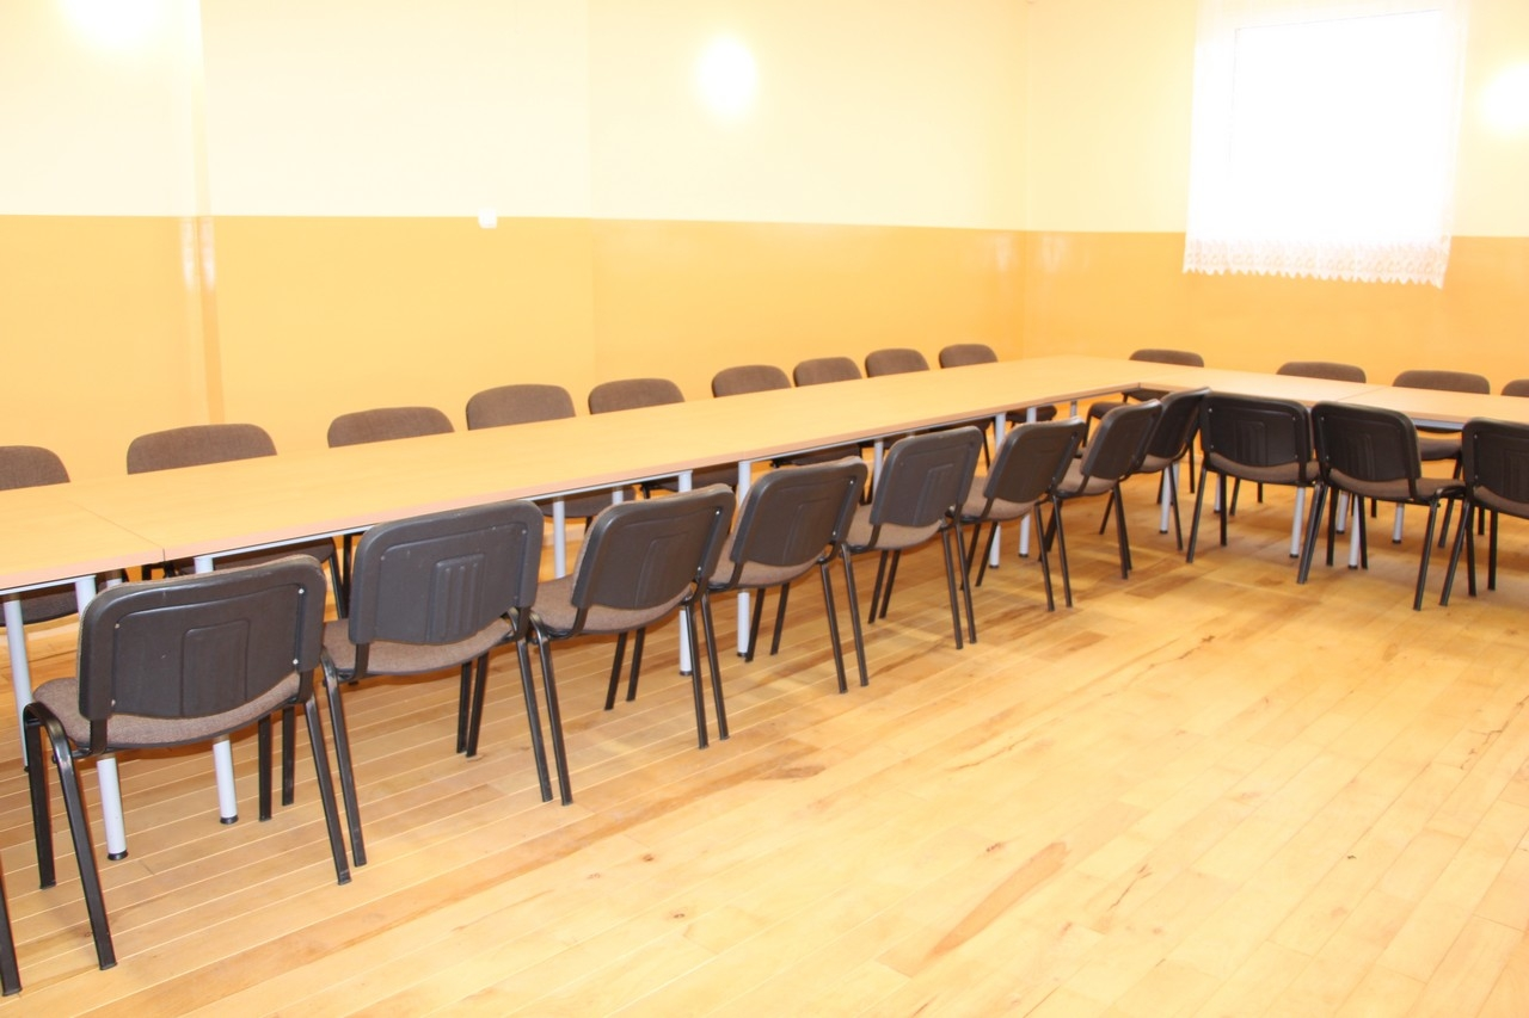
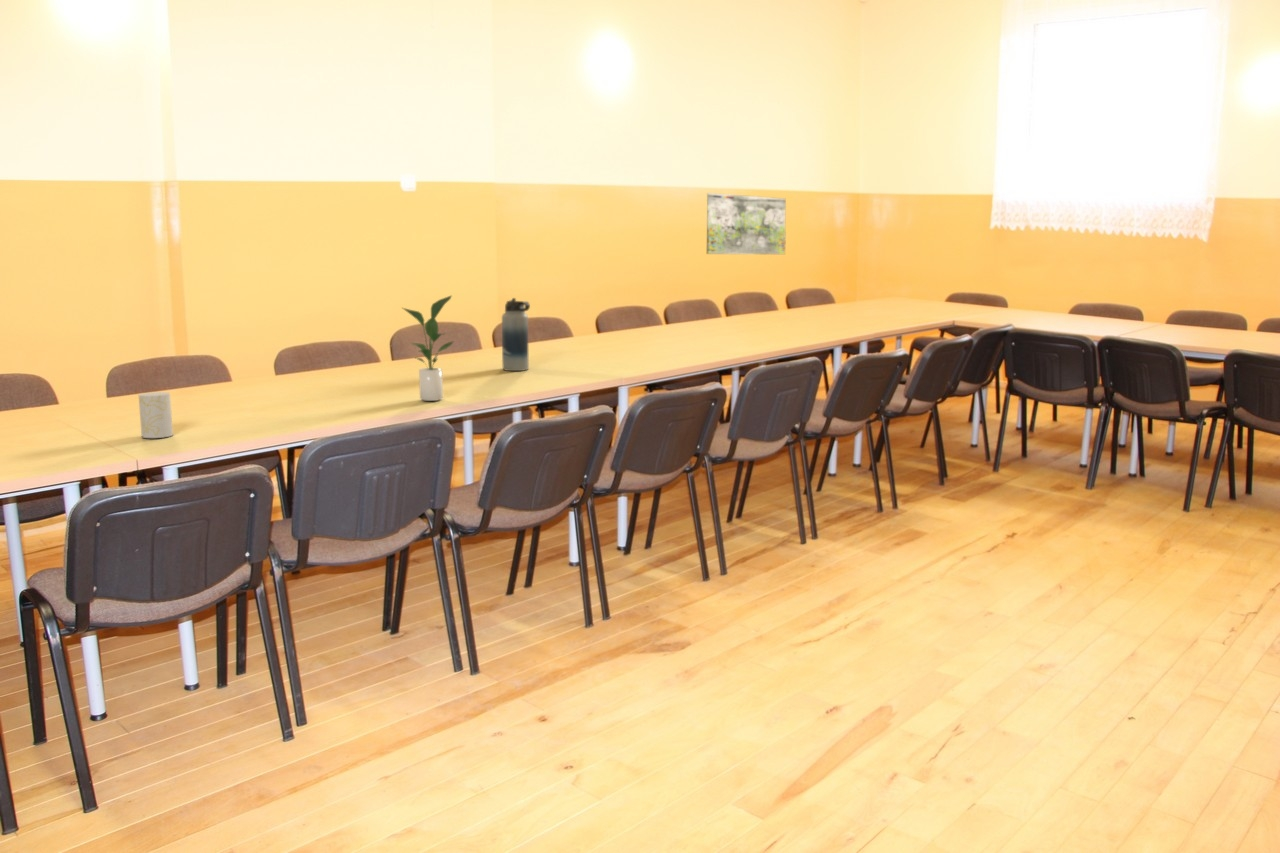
+ map [706,192,787,255]
+ potted plant [402,294,455,402]
+ water bottle [501,297,531,372]
+ cup [138,391,174,439]
